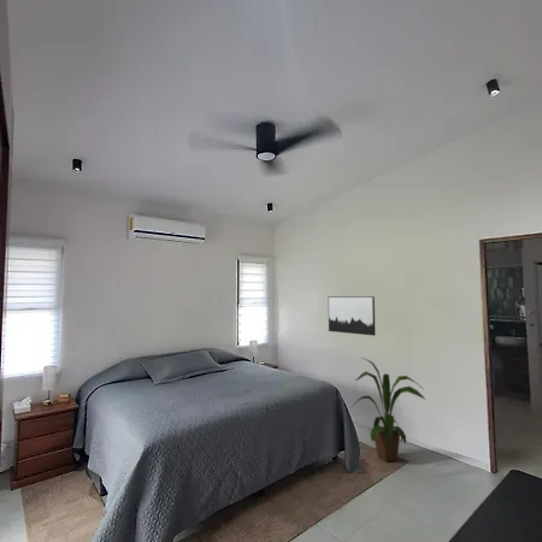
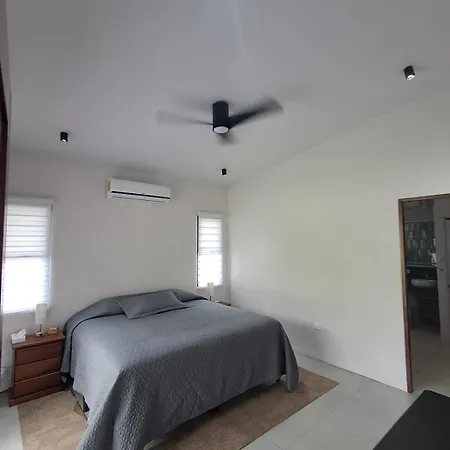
- house plant [349,357,426,463]
- wall art [326,295,377,336]
